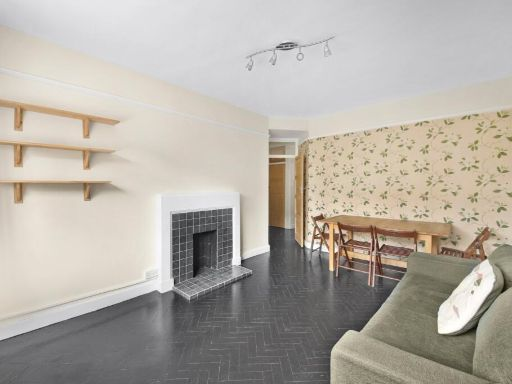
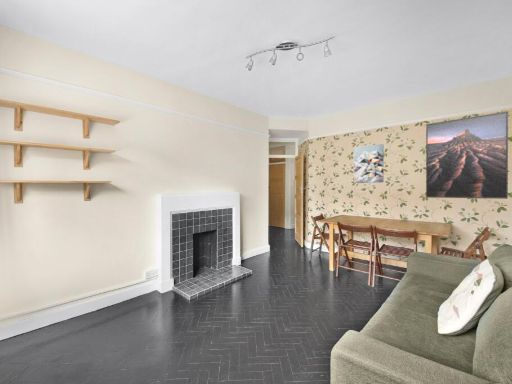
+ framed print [425,110,509,200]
+ wall art [353,143,385,184]
